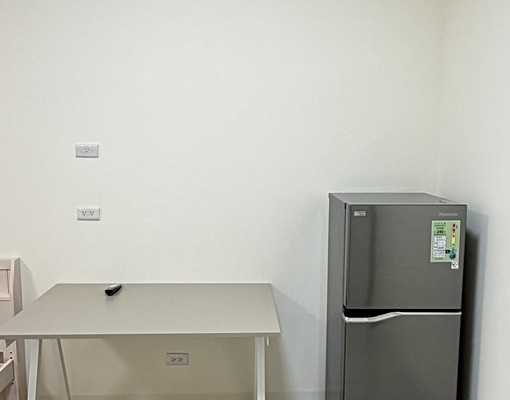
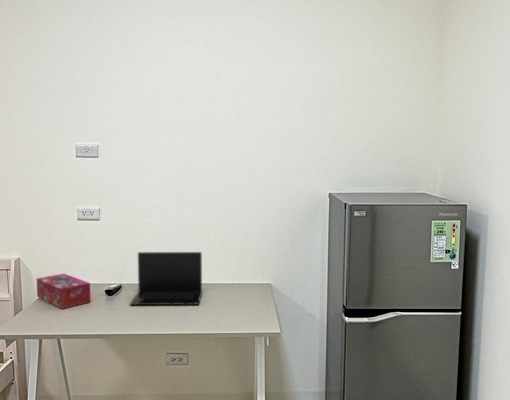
+ tissue box [35,273,92,310]
+ laptop [129,251,203,306]
